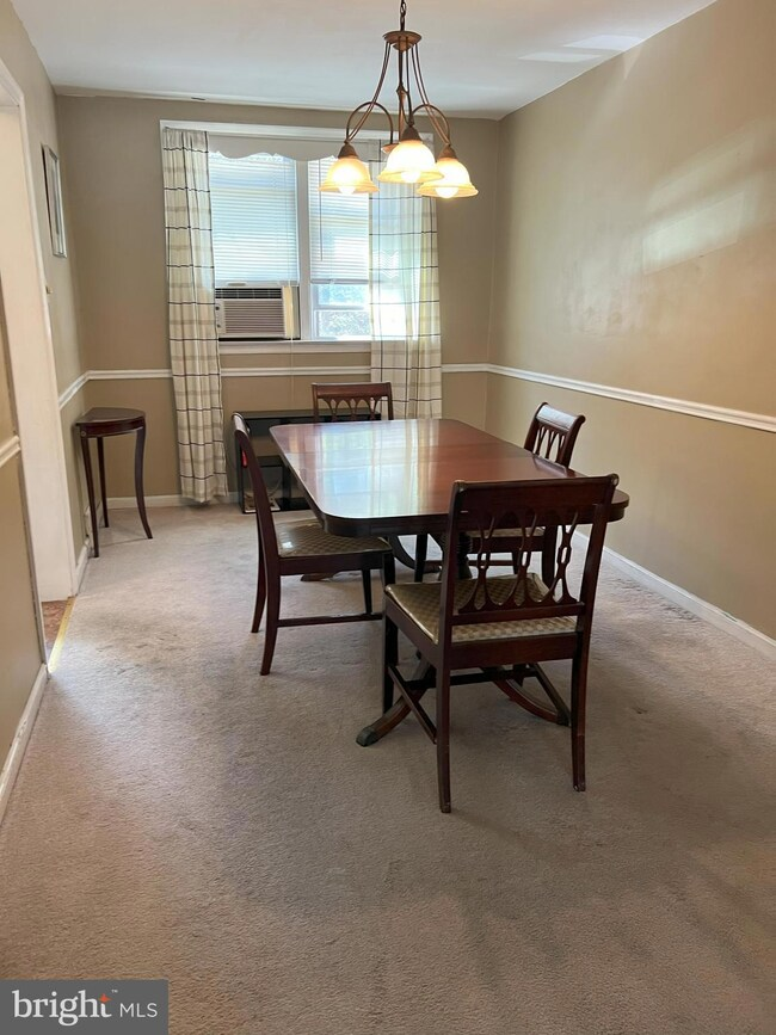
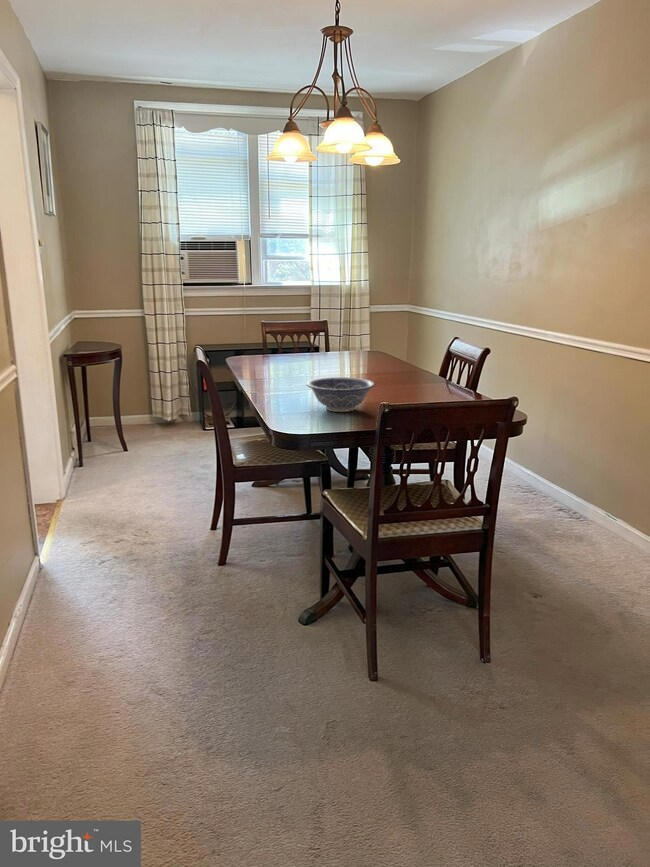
+ decorative bowl [305,376,376,413]
